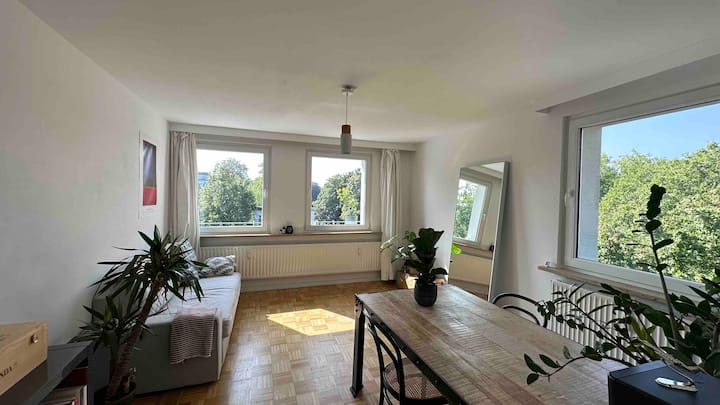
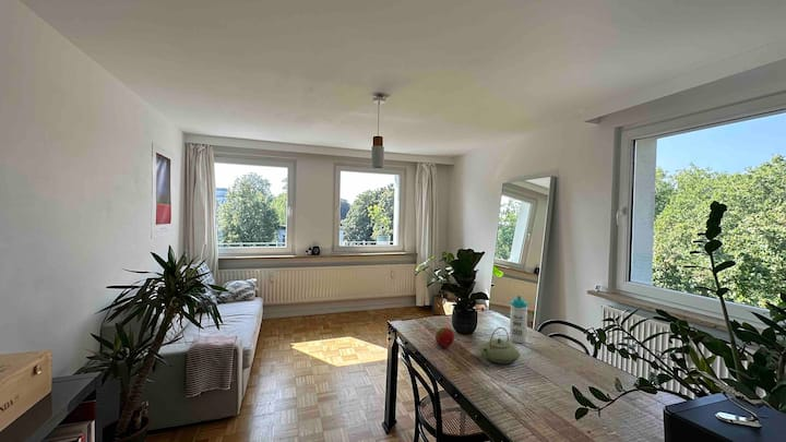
+ water bottle [509,295,528,344]
+ fruit [434,326,455,348]
+ teapot [478,326,521,365]
